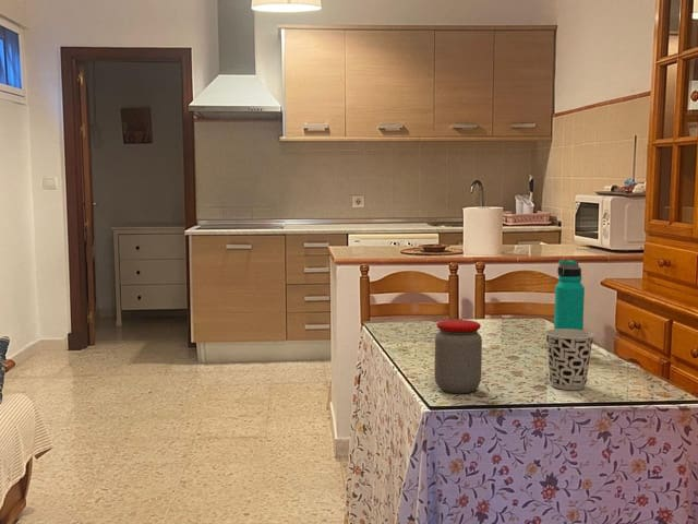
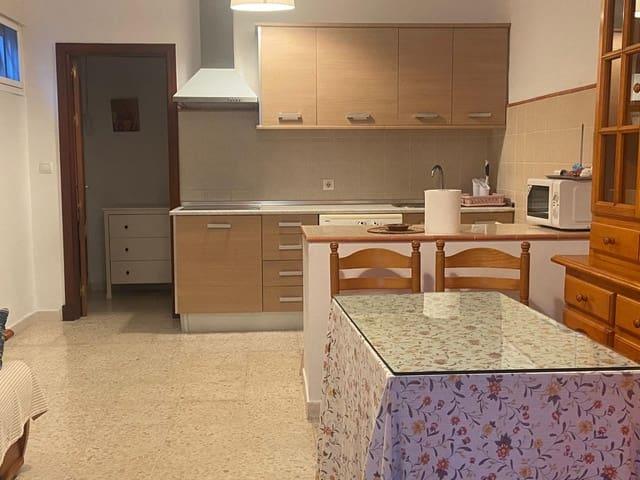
- jar [433,319,483,394]
- water bottle [553,259,586,331]
- cup [544,329,595,391]
